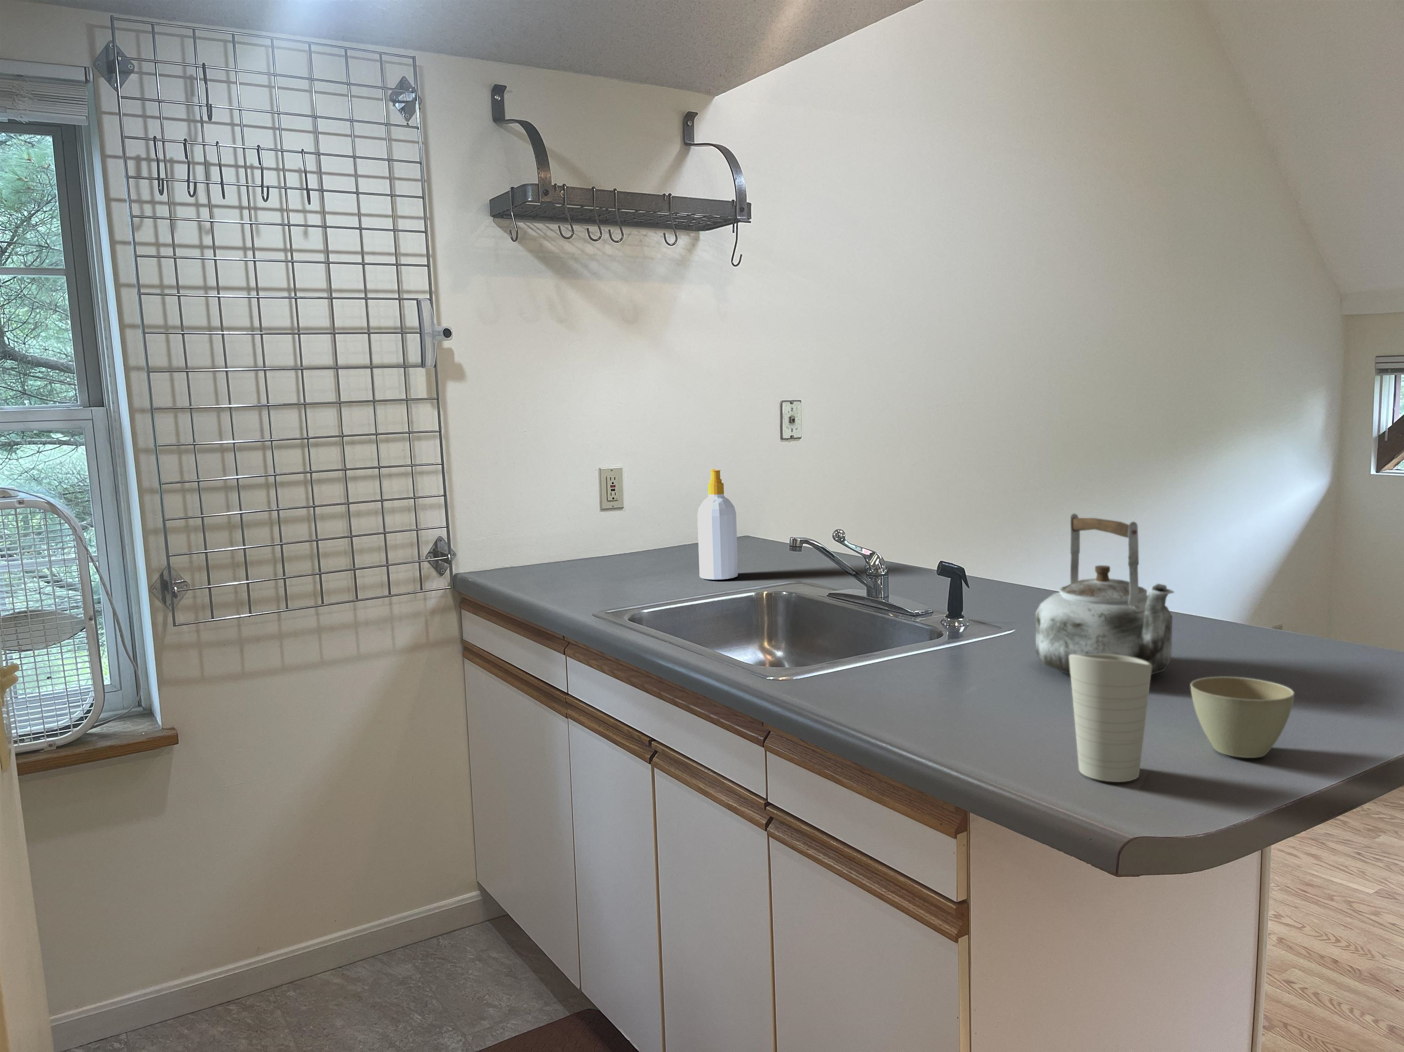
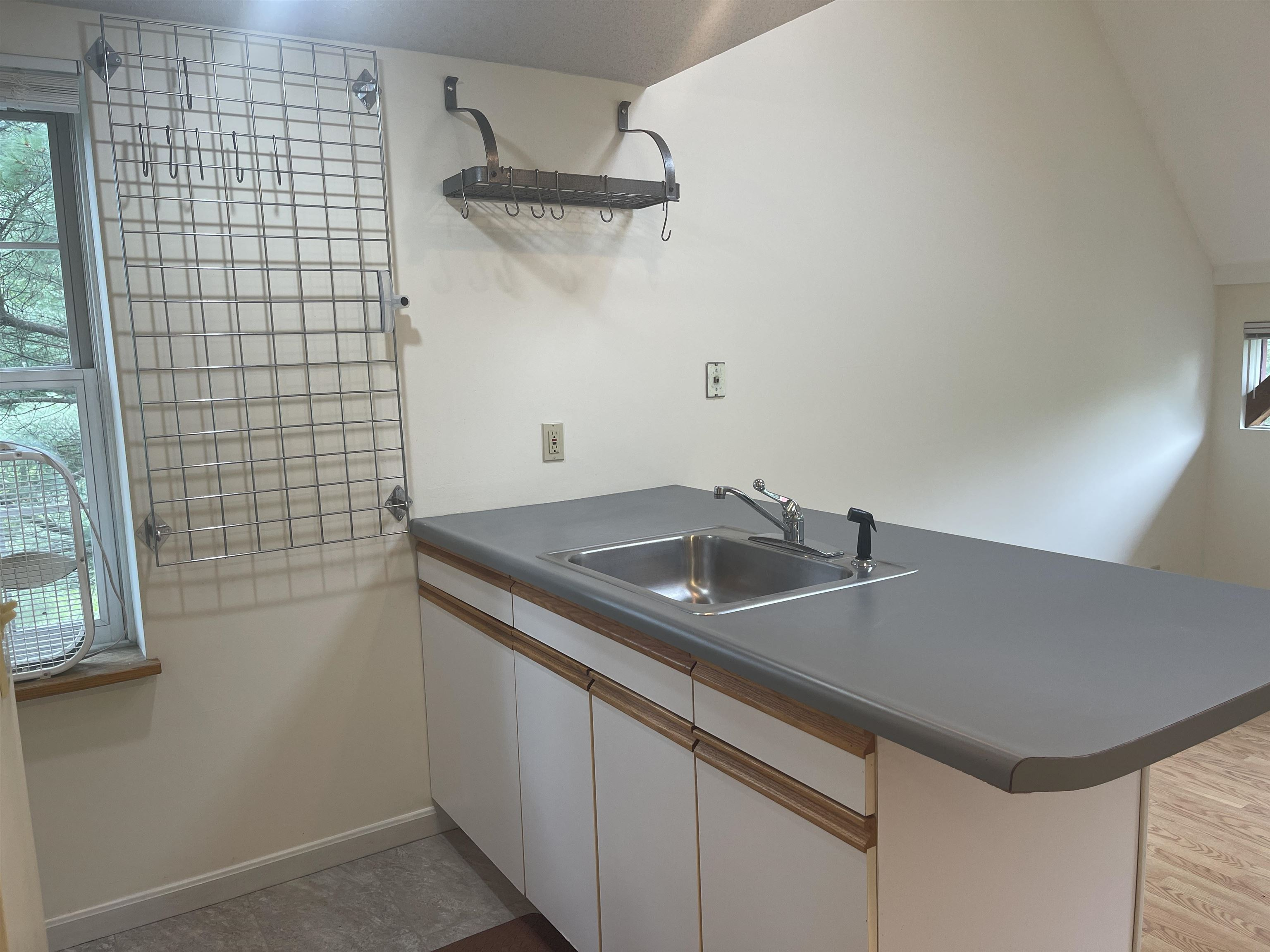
- soap bottle [696,469,738,580]
- flower pot [1191,676,1295,758]
- kettle [1035,513,1174,675]
- cup [1069,654,1152,782]
